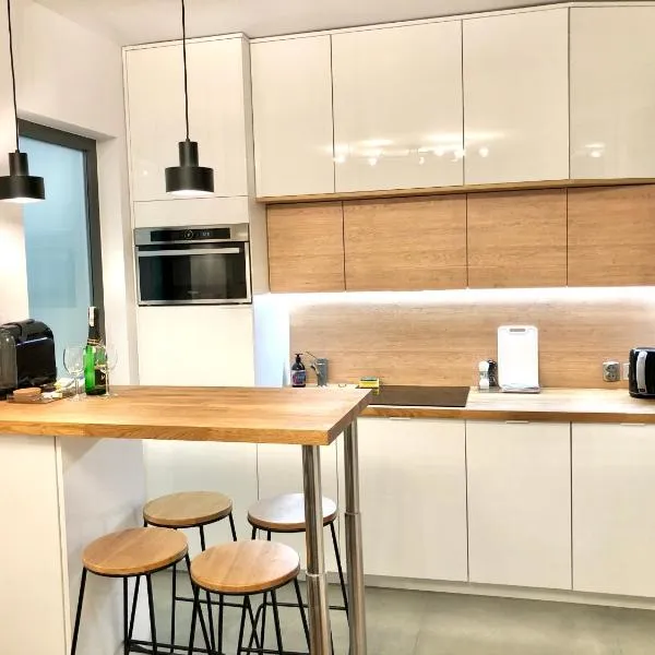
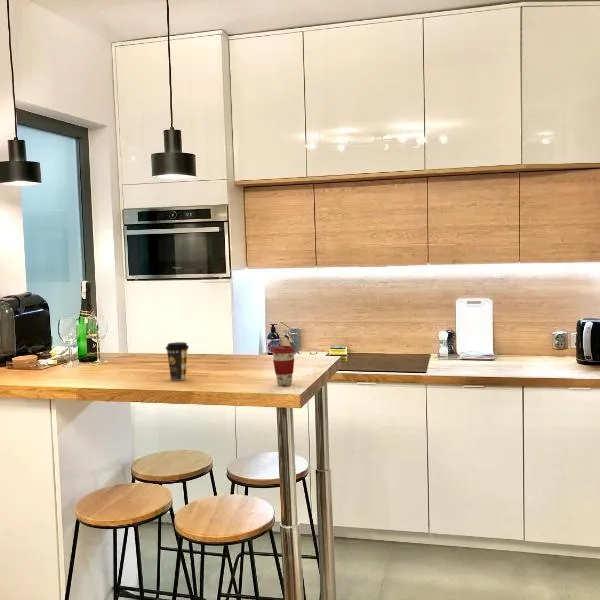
+ coffee cup [271,345,296,387]
+ coffee cup [165,341,190,381]
